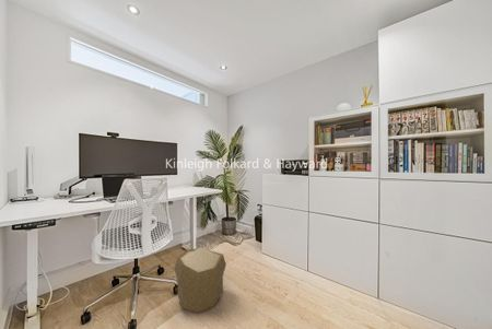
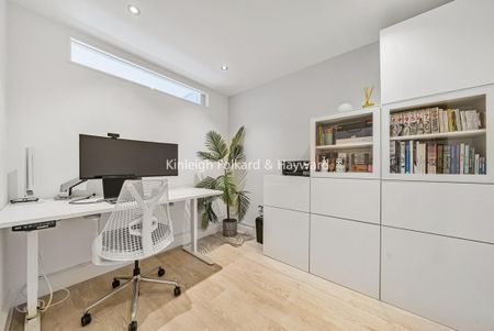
- pouf [174,246,227,315]
